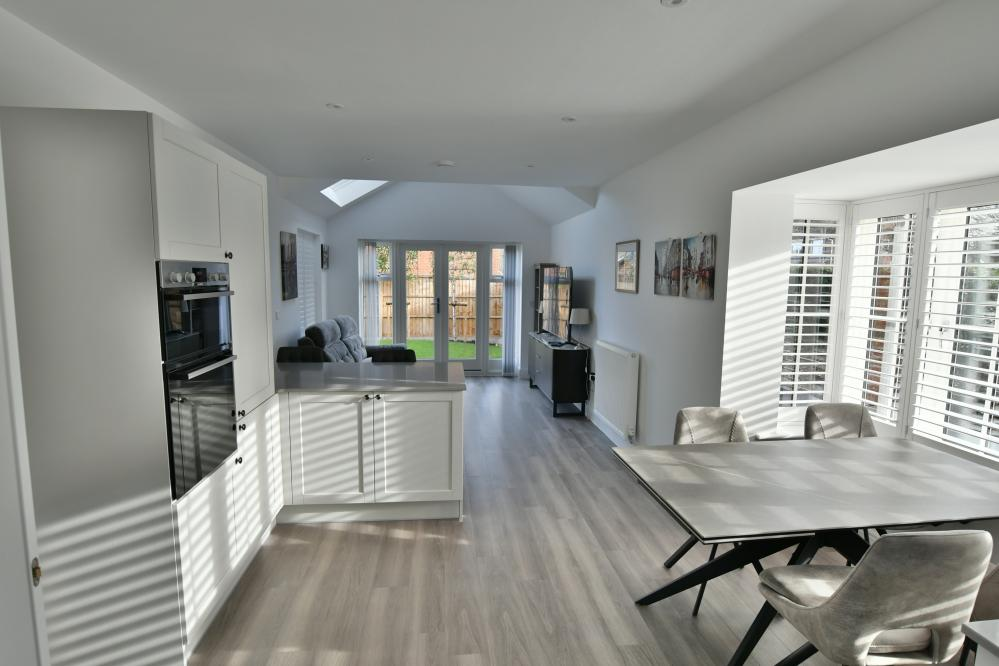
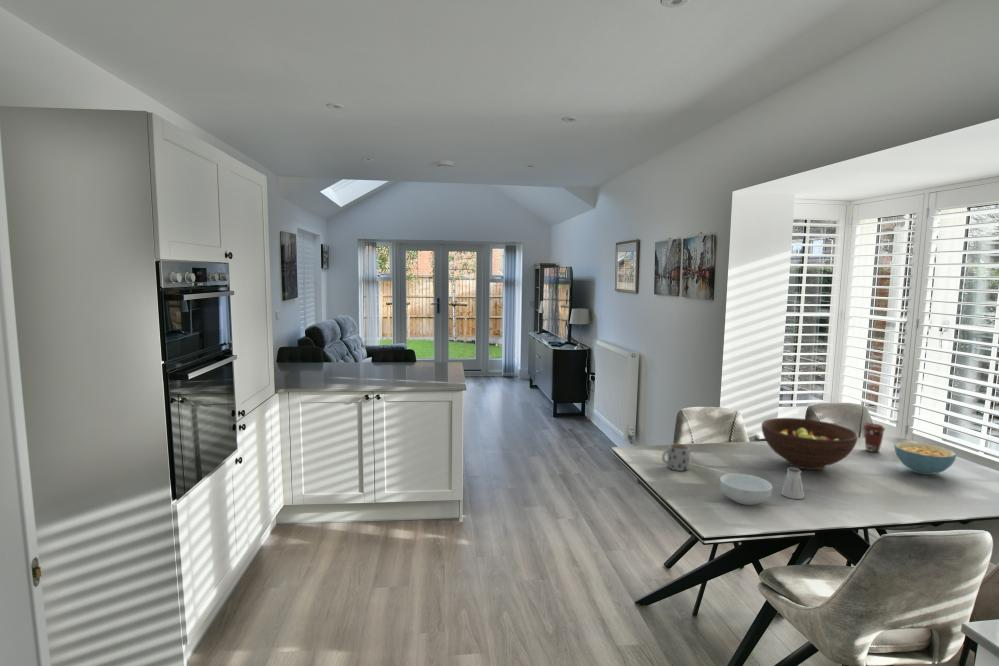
+ cereal bowl [893,441,957,476]
+ coffee cup [862,422,886,453]
+ cereal bowl [719,473,773,506]
+ saltshaker [780,466,805,500]
+ mug [661,442,691,472]
+ fruit bowl [761,417,859,471]
